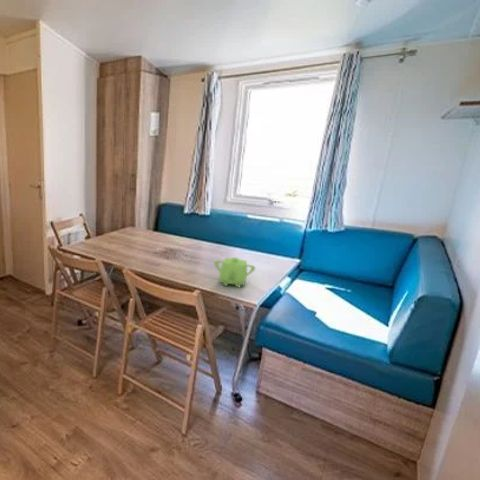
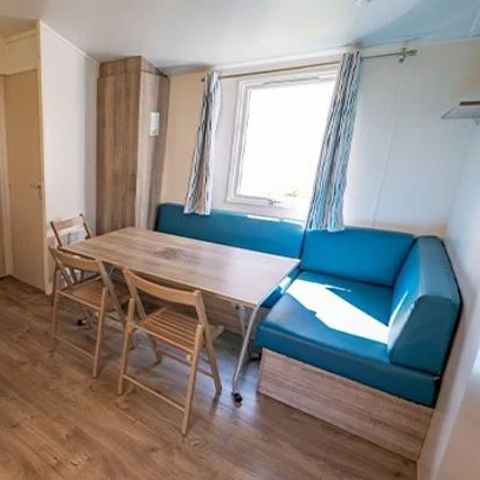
- teapot [213,256,256,289]
